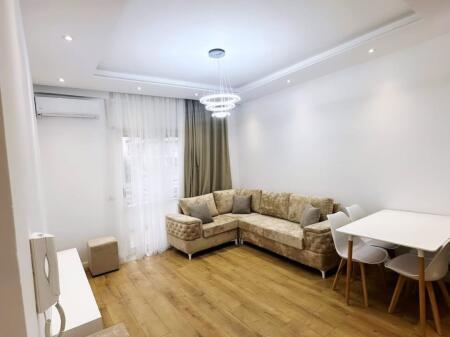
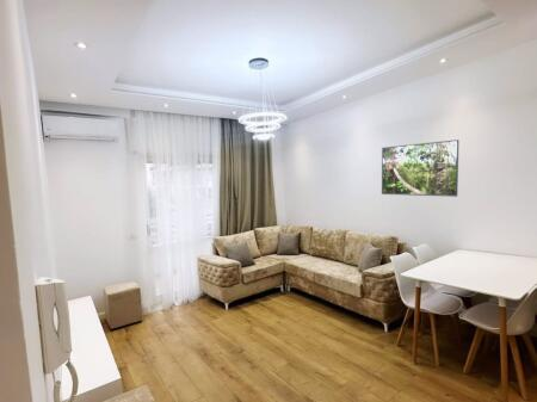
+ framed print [381,138,459,198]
